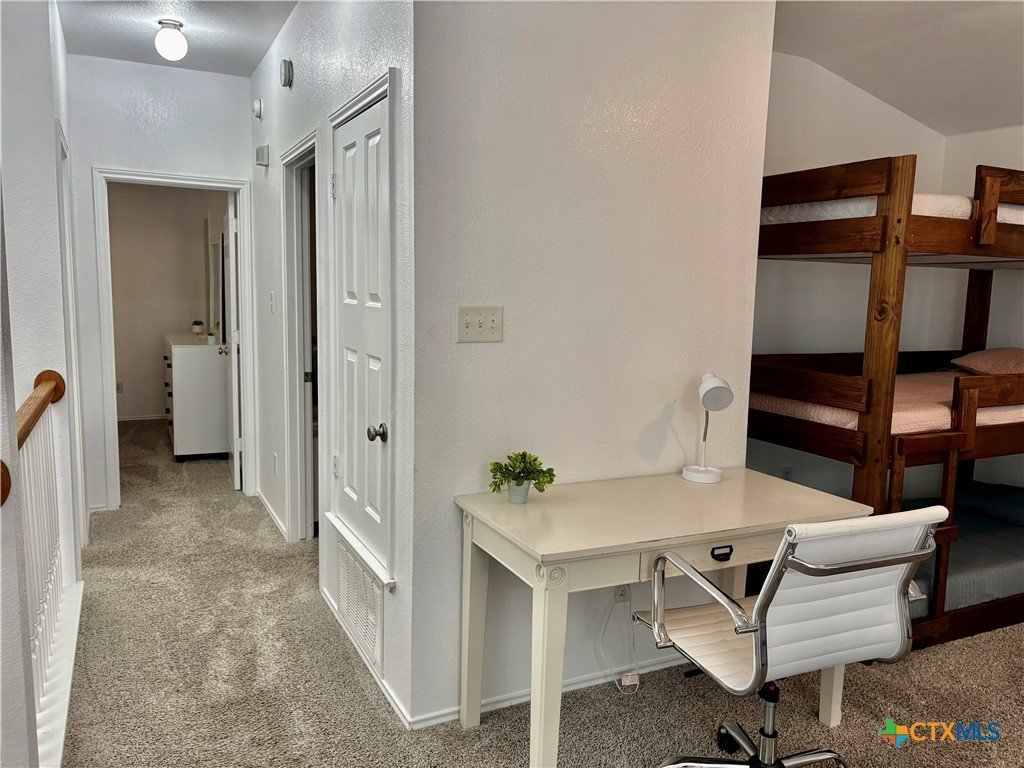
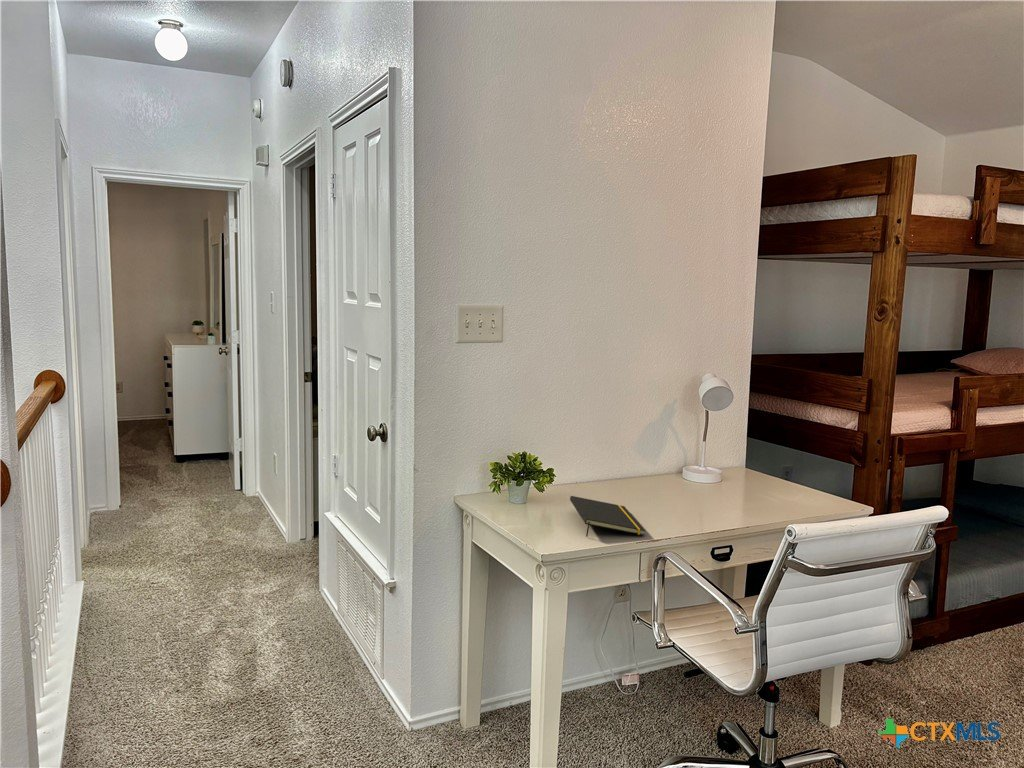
+ notepad [569,495,647,538]
